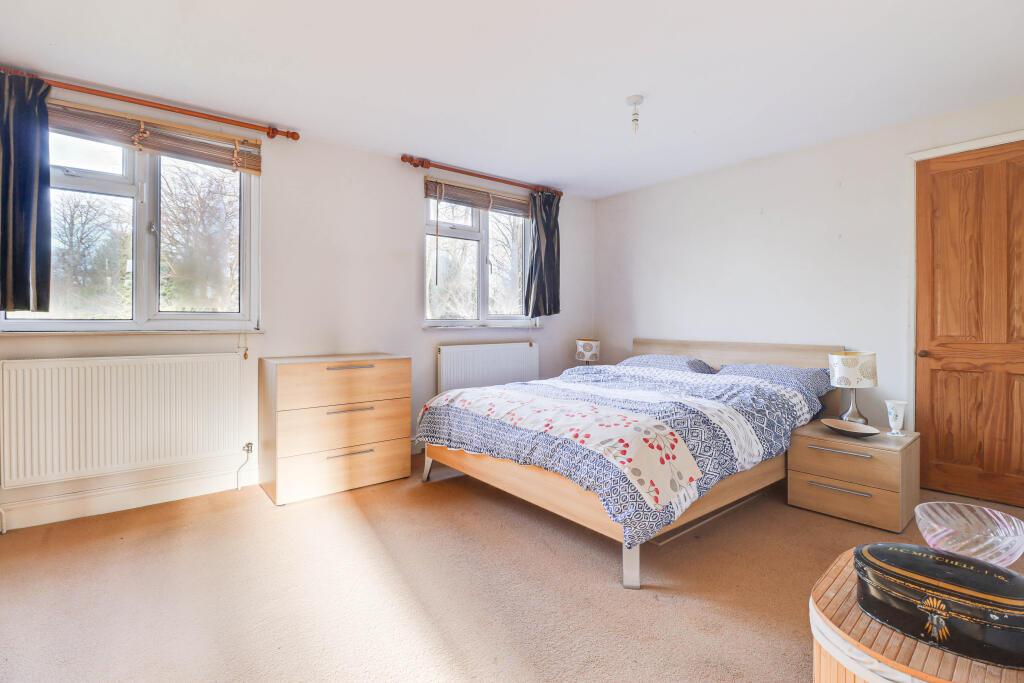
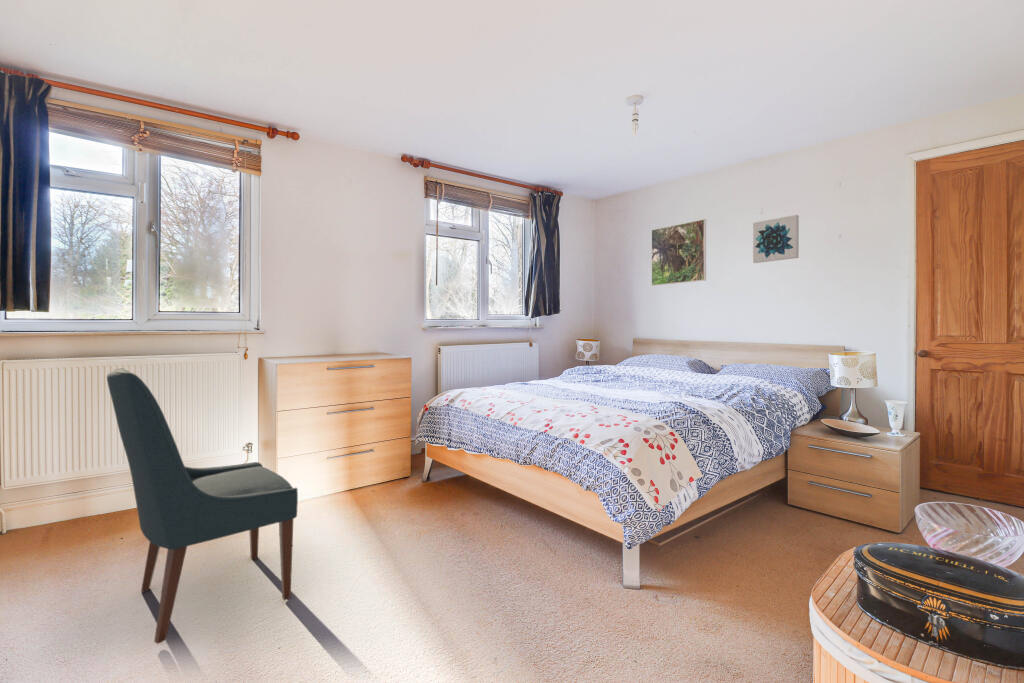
+ wall art [752,214,800,264]
+ chair [106,367,299,645]
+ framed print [651,218,707,287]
